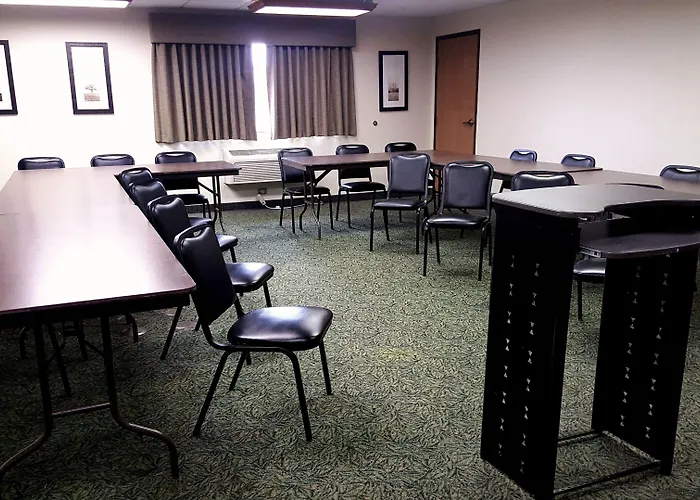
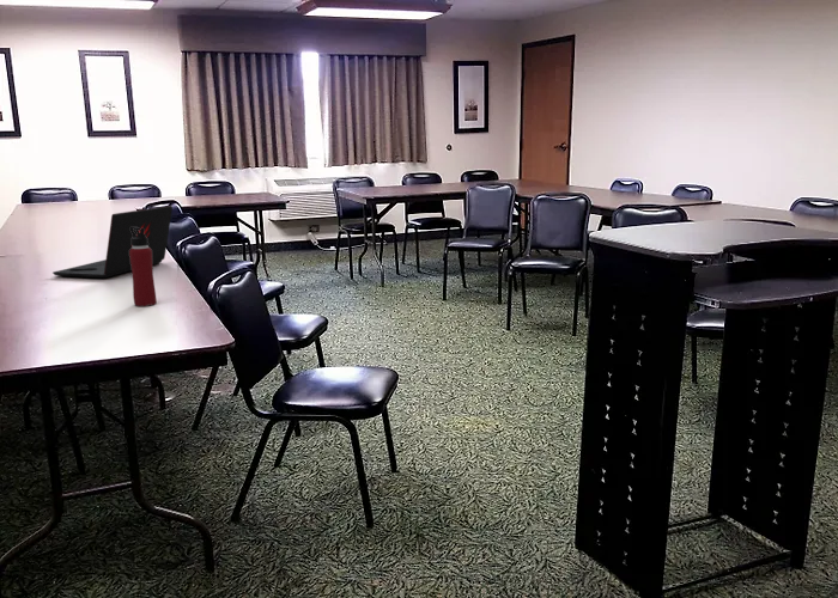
+ water bottle [129,227,157,307]
+ laptop [51,205,174,279]
